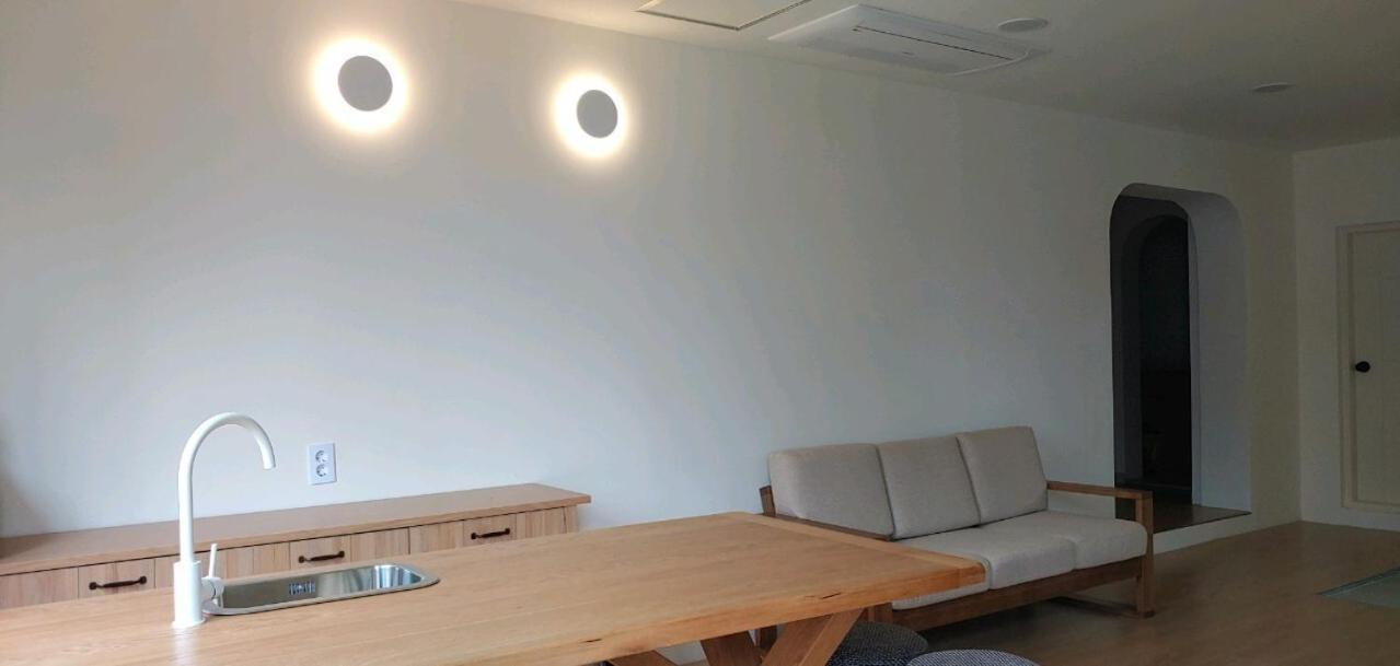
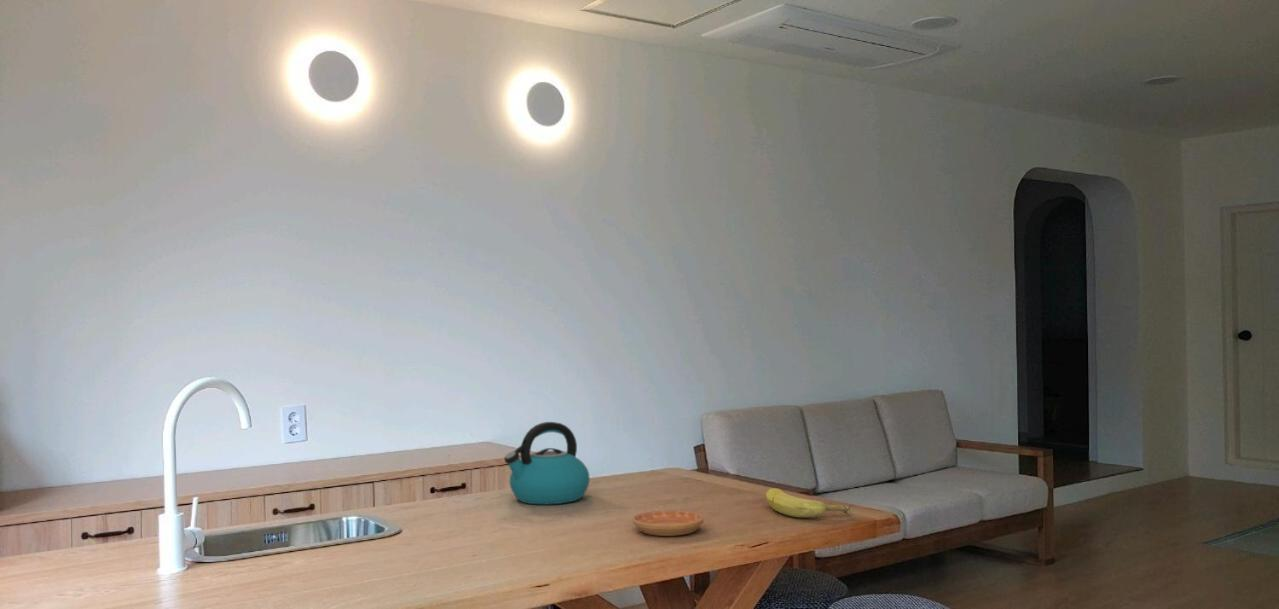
+ fruit [765,487,852,519]
+ saucer [632,509,705,537]
+ kettle [503,421,591,505]
